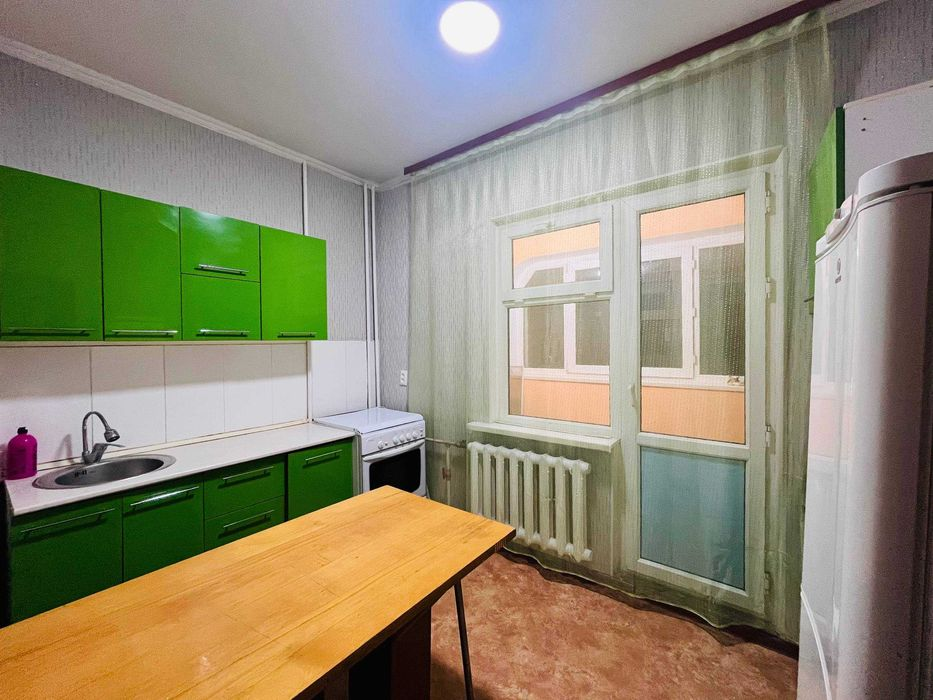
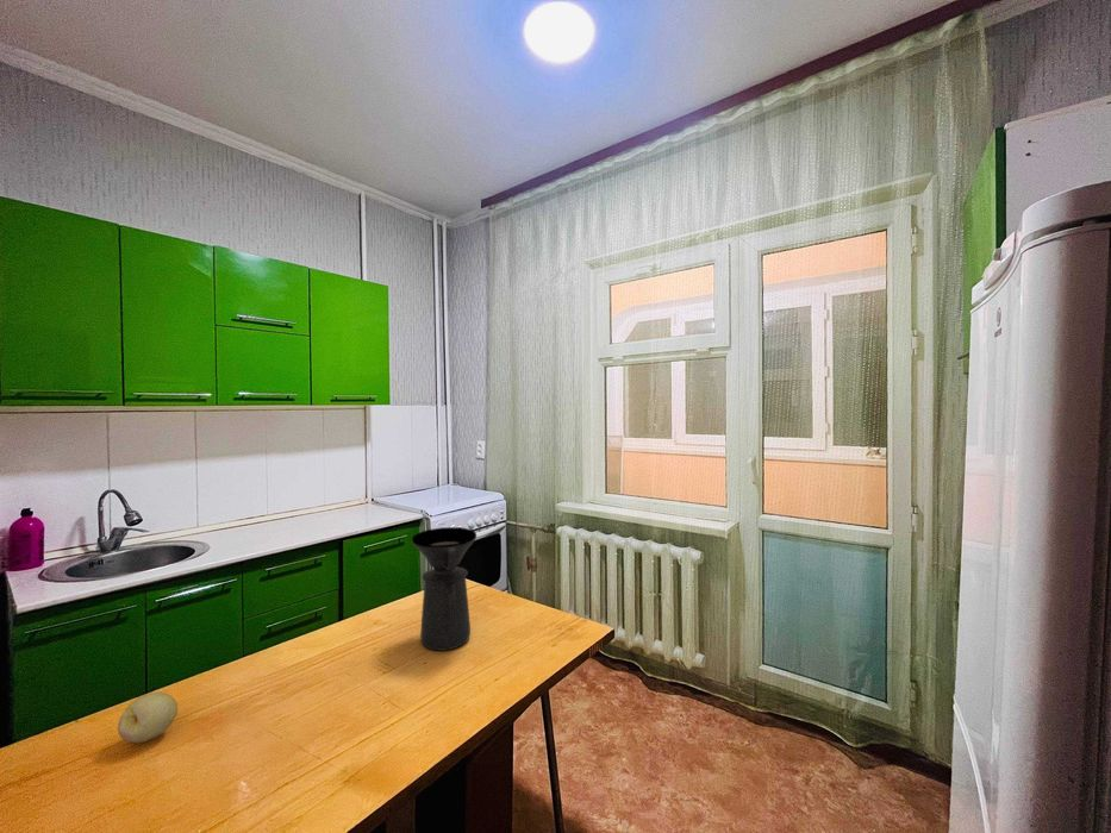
+ coffee maker [411,526,478,652]
+ fruit [117,691,179,744]
